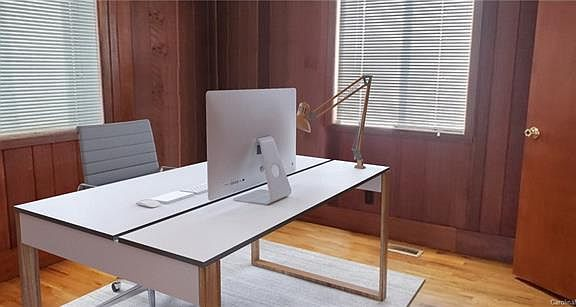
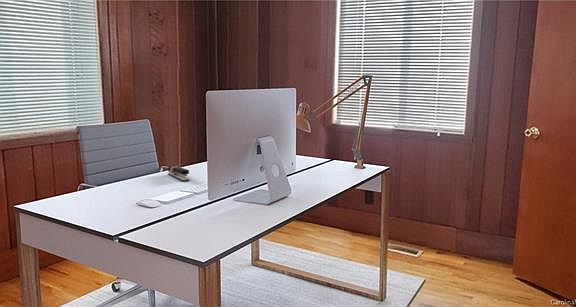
+ stapler [167,164,191,182]
